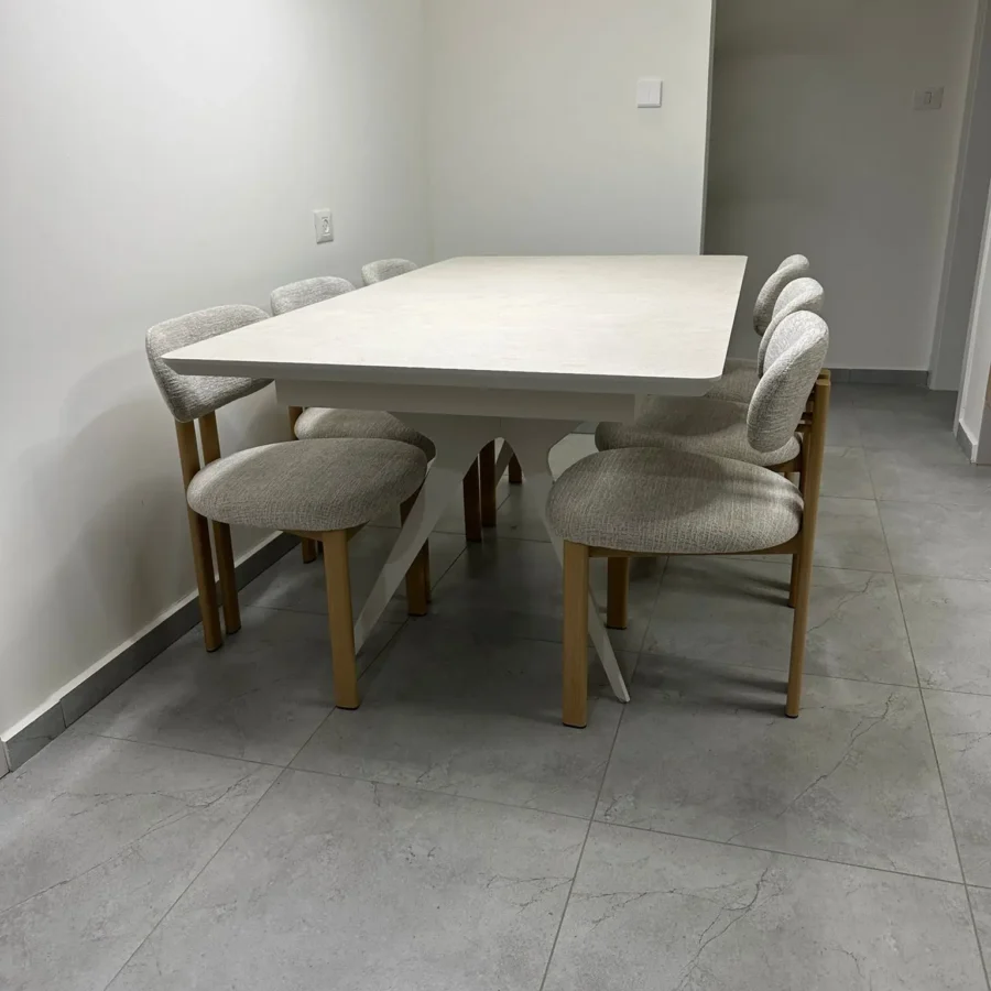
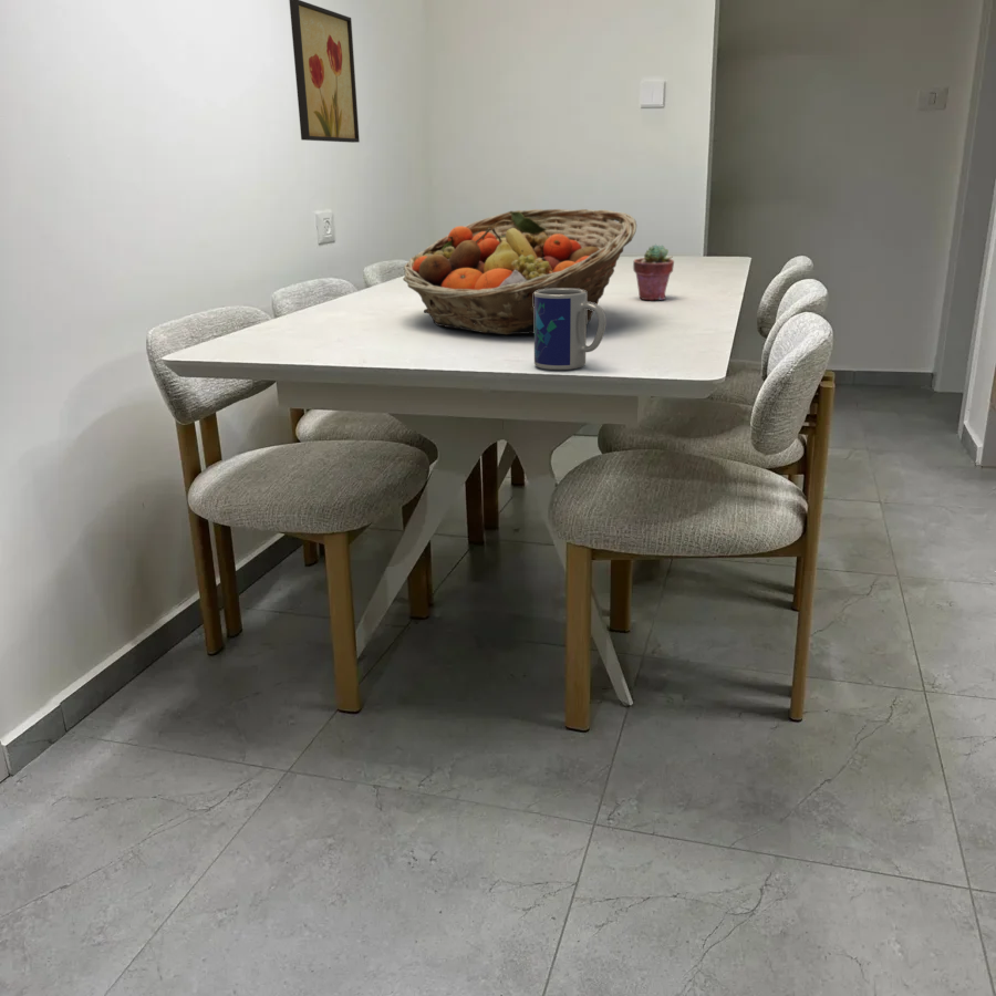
+ mug [533,289,608,371]
+ potted succulent [632,242,675,301]
+ fruit basket [402,208,637,335]
+ wall art [288,0,361,144]
